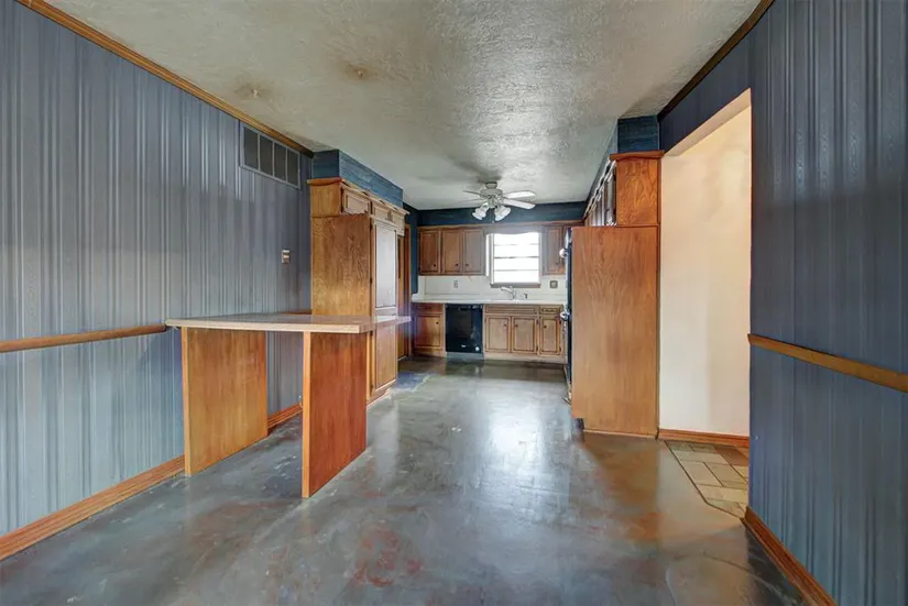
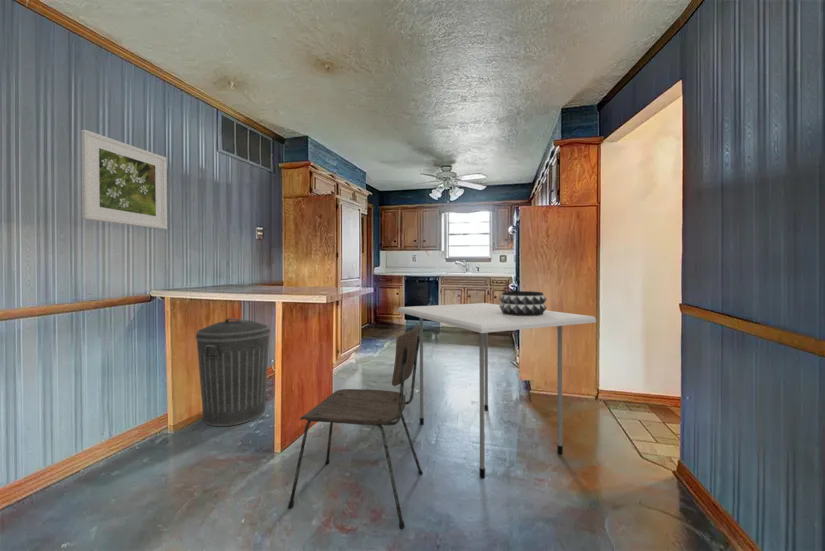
+ dining chair [287,323,424,530]
+ dining table [397,302,597,480]
+ decorative bowl [498,290,548,316]
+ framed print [80,128,168,230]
+ trash can [195,317,271,427]
